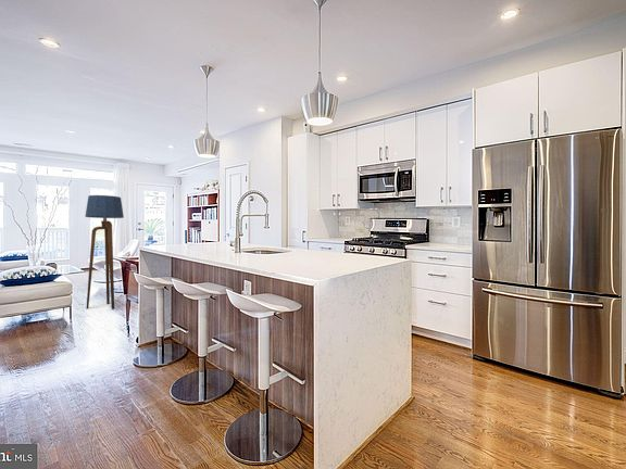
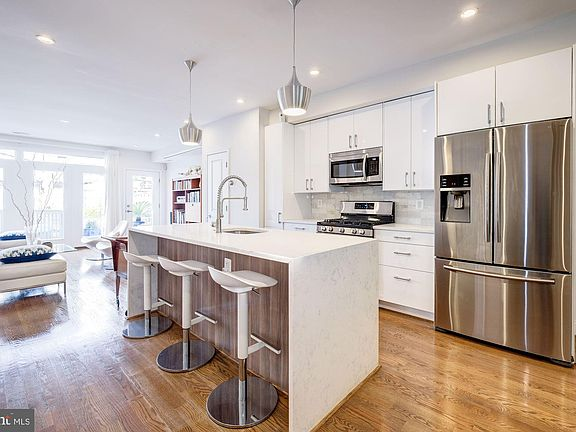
- floor lamp [84,194,125,310]
